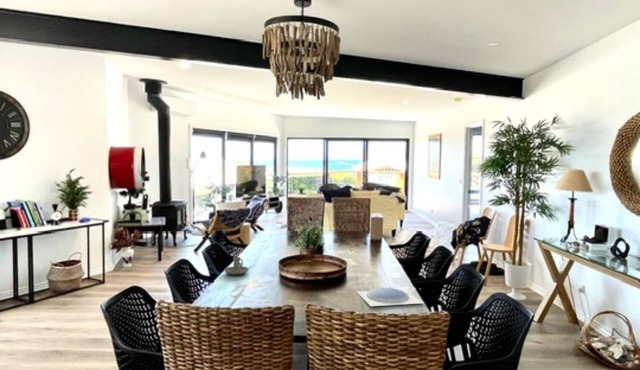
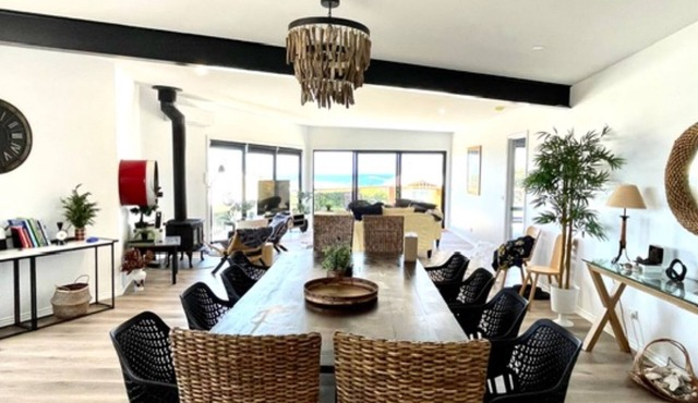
- candle holder [223,256,250,276]
- plate [356,287,424,307]
